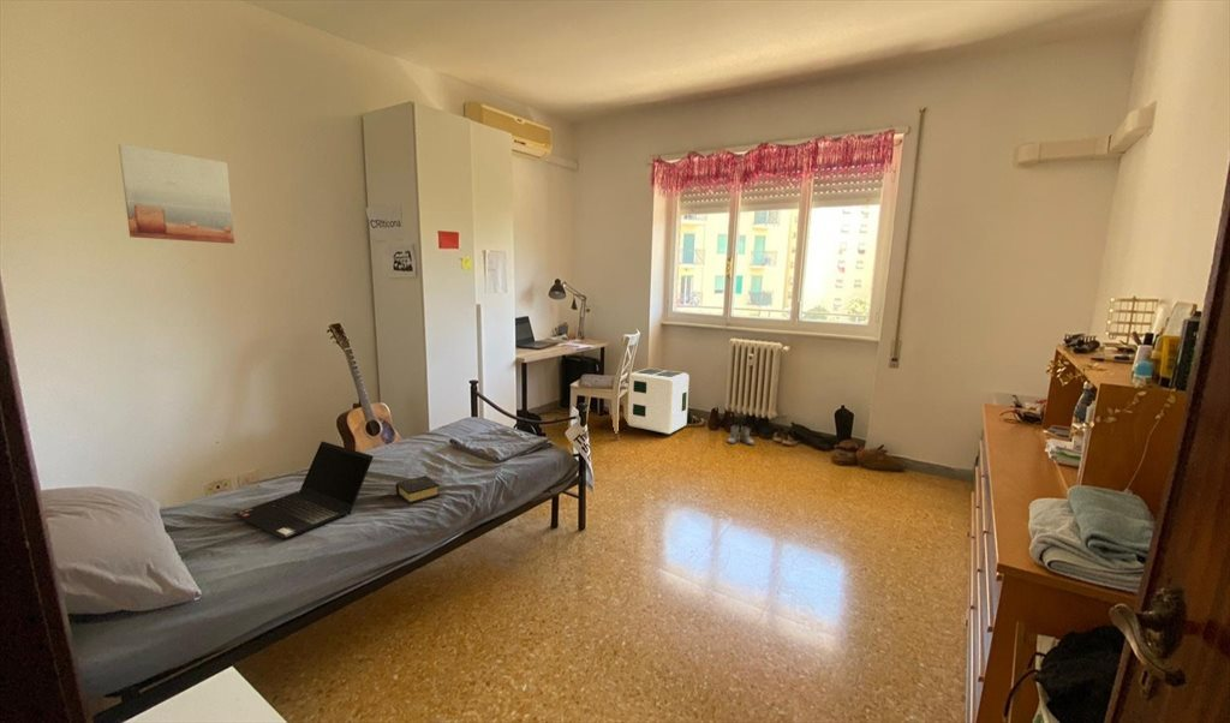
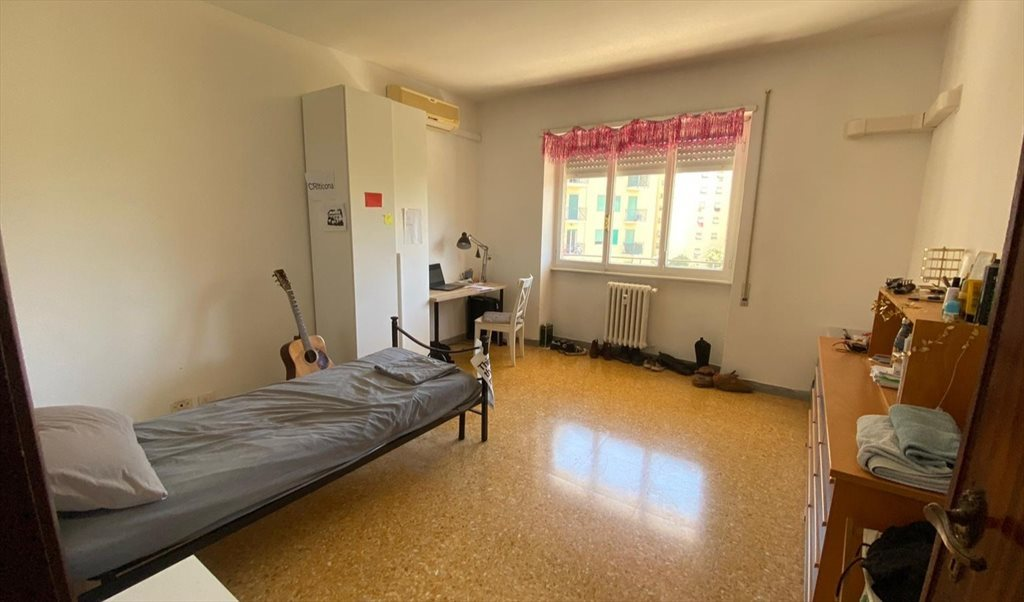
- boots [726,424,756,447]
- book [394,474,441,506]
- laptop computer [232,441,375,540]
- air purifier [627,368,689,435]
- wall art [118,143,235,245]
